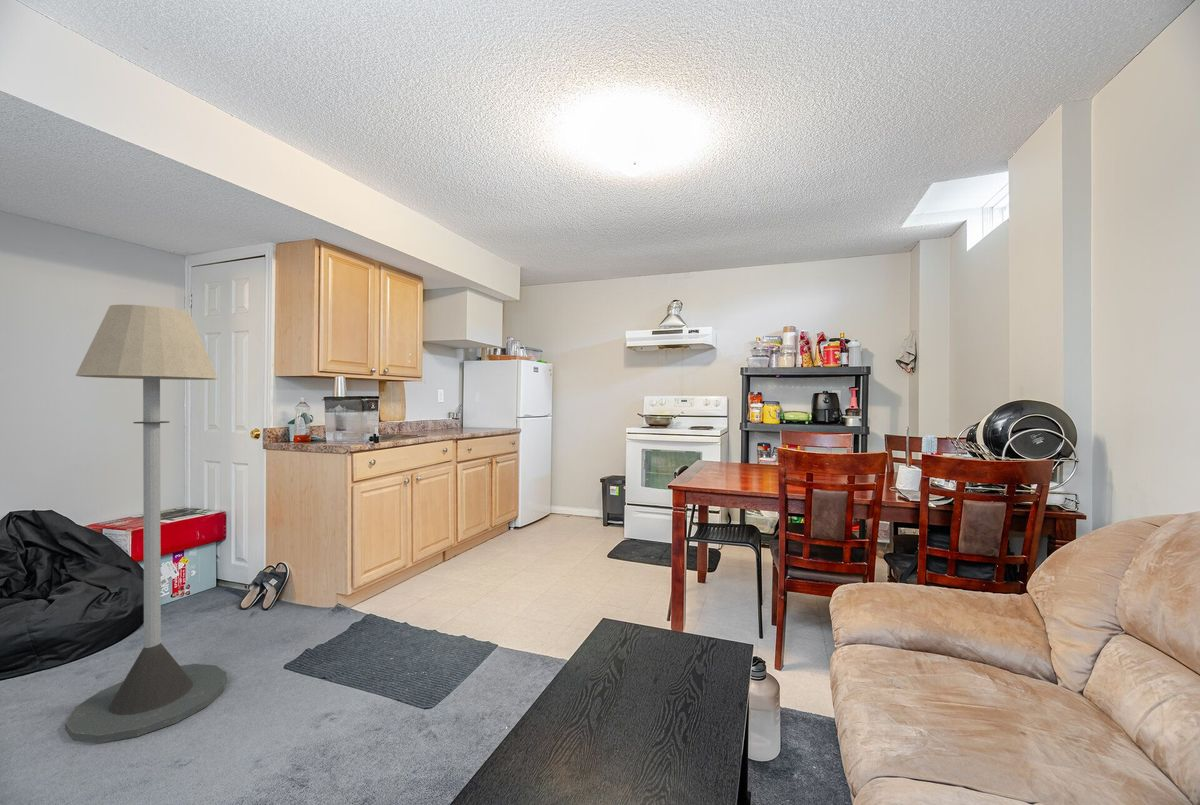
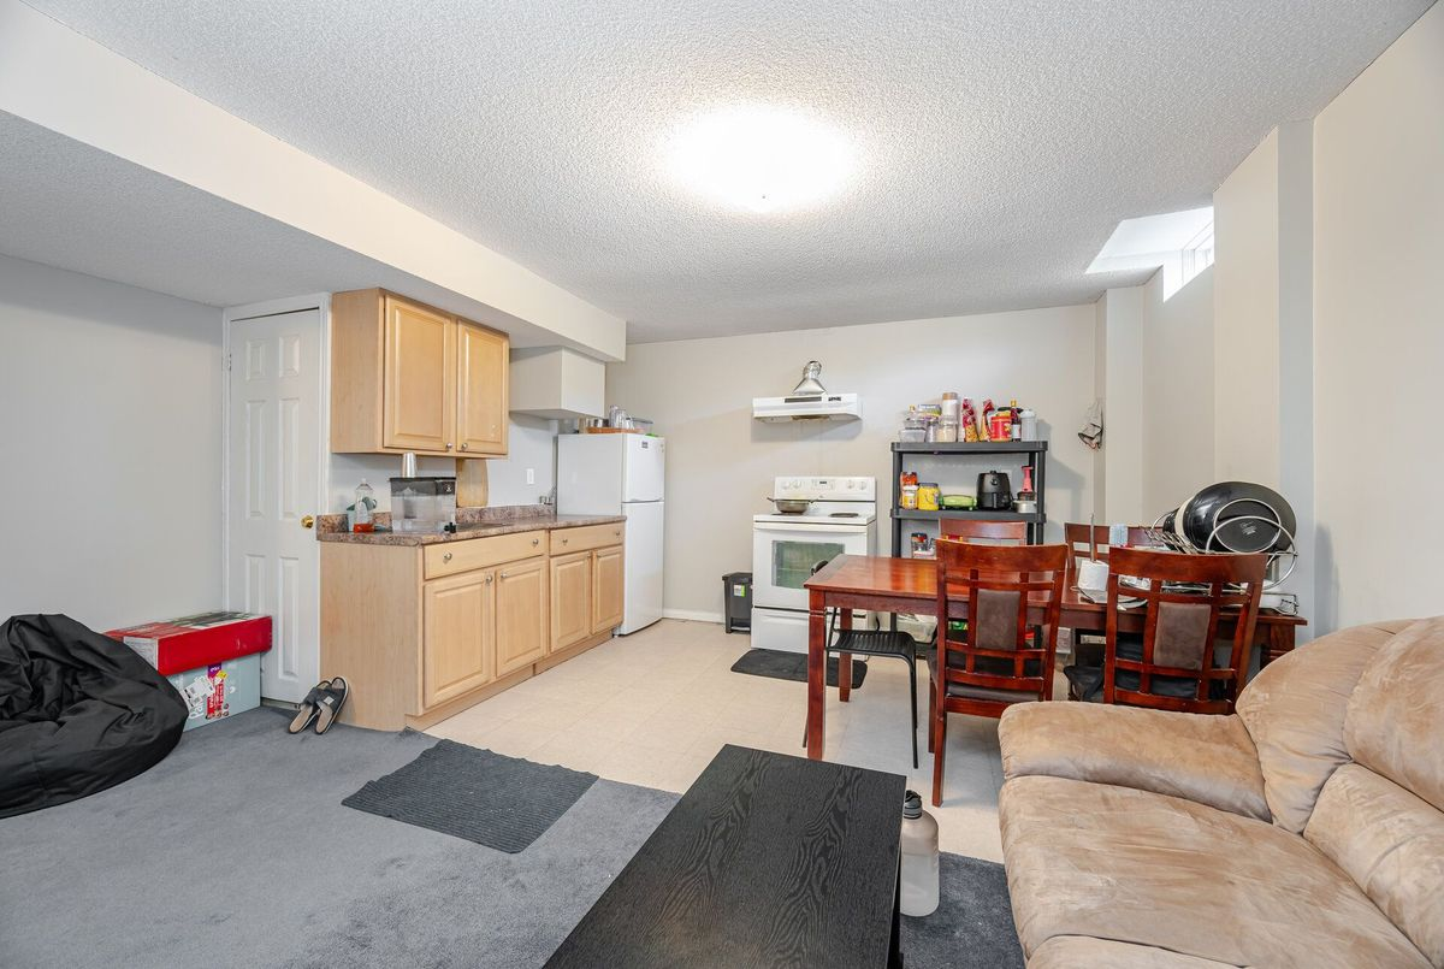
- floor lamp [64,304,228,744]
